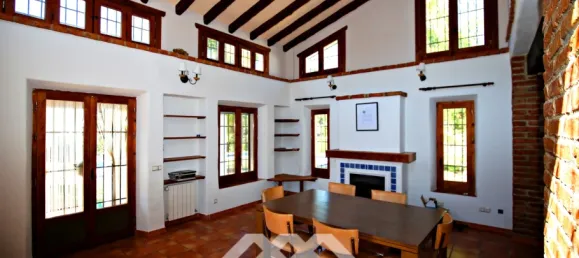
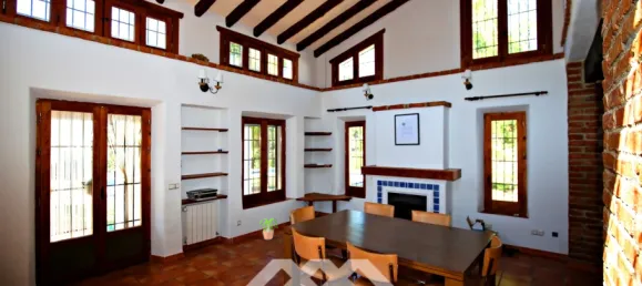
+ potted plant [258,217,278,241]
